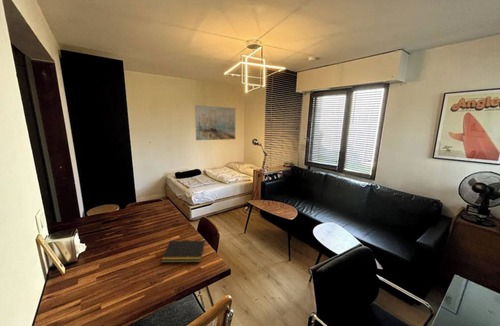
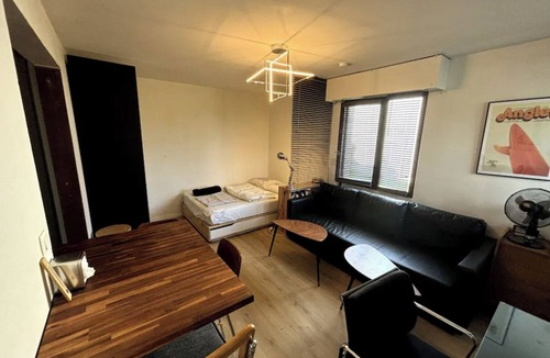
- wall art [194,104,236,141]
- notepad [160,240,206,263]
